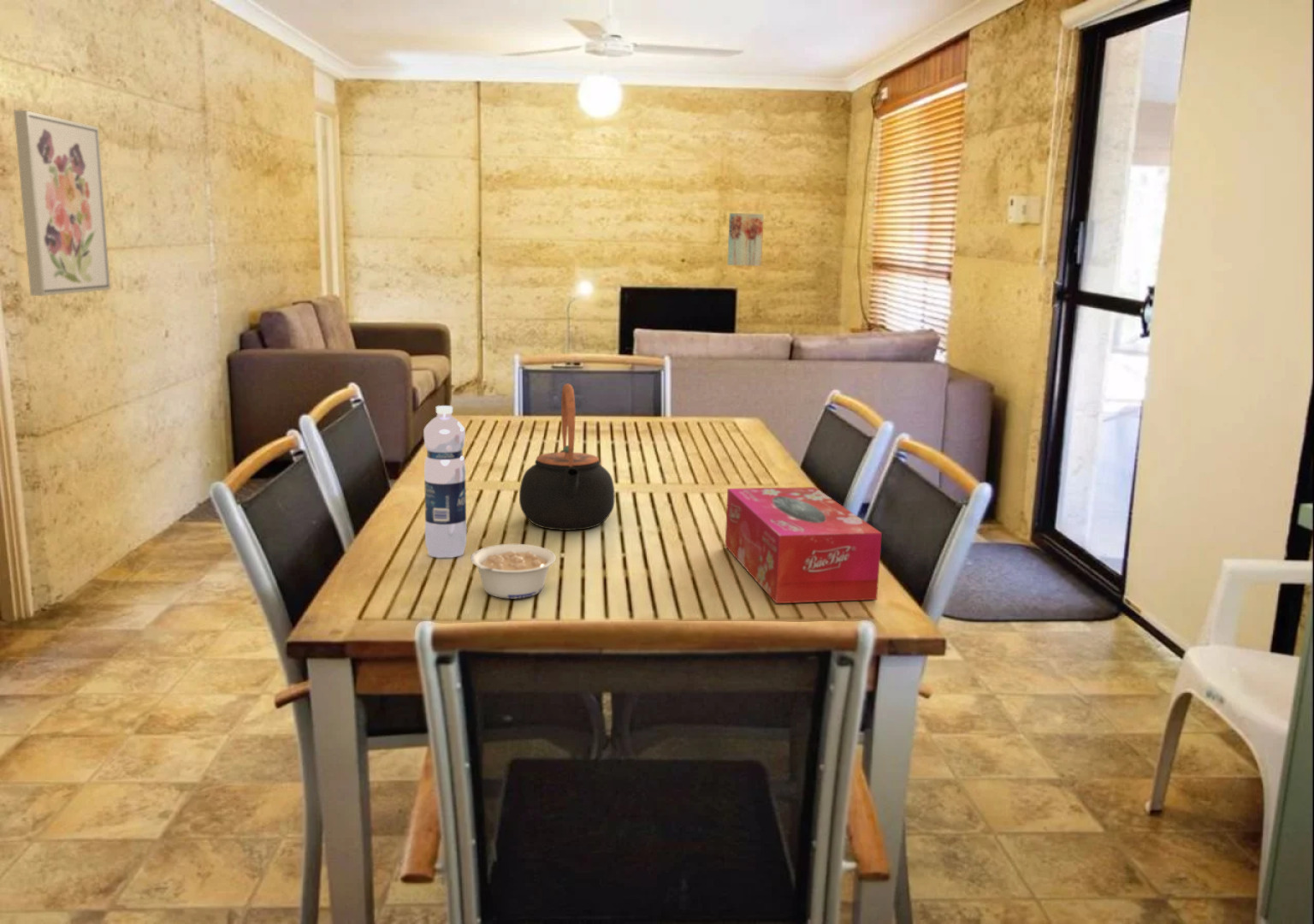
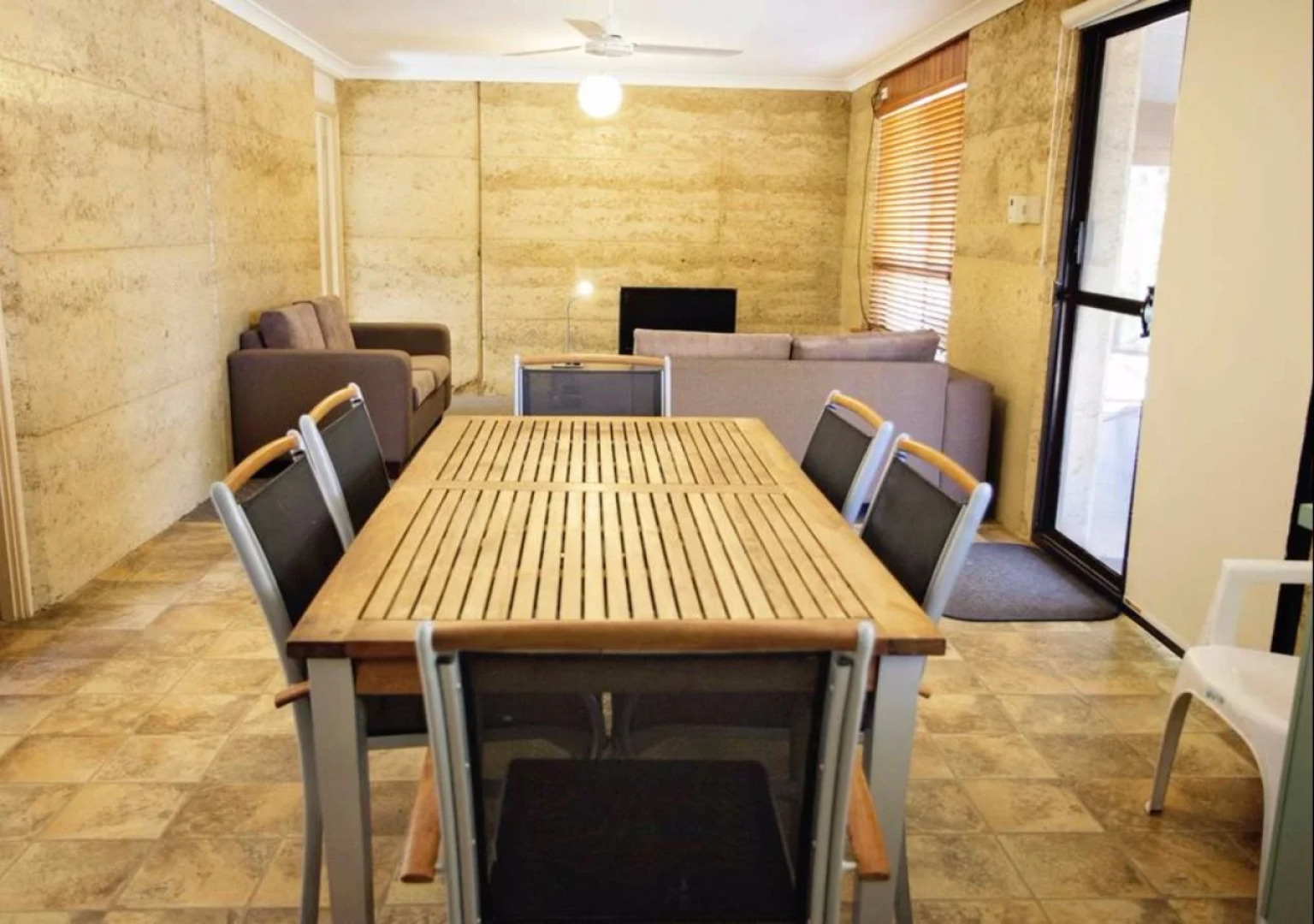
- wall art [13,110,111,297]
- tissue box [725,486,883,604]
- teapot [518,382,616,531]
- legume [470,543,557,600]
- water bottle [423,405,467,559]
- wall art [726,212,765,267]
